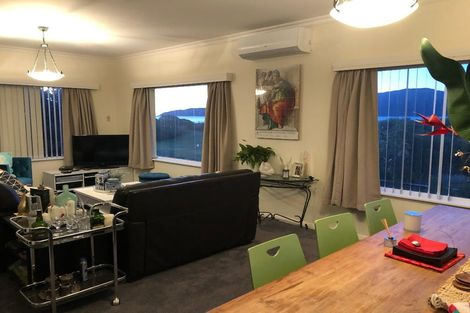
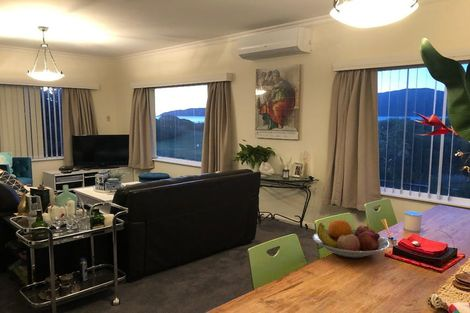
+ fruit bowl [312,219,390,259]
